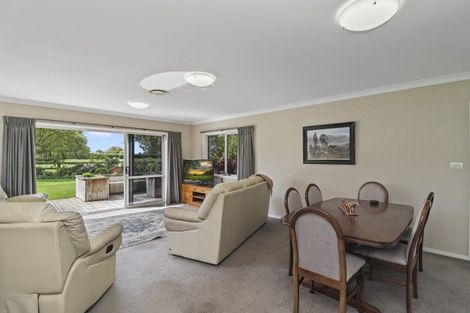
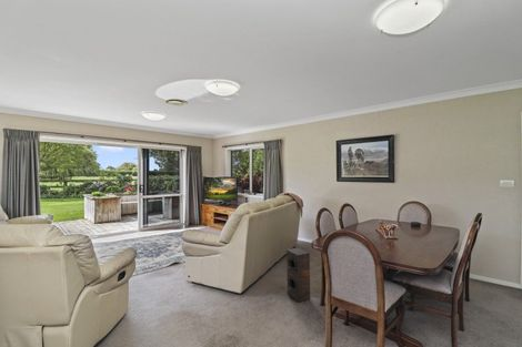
+ speaker [285,247,311,304]
